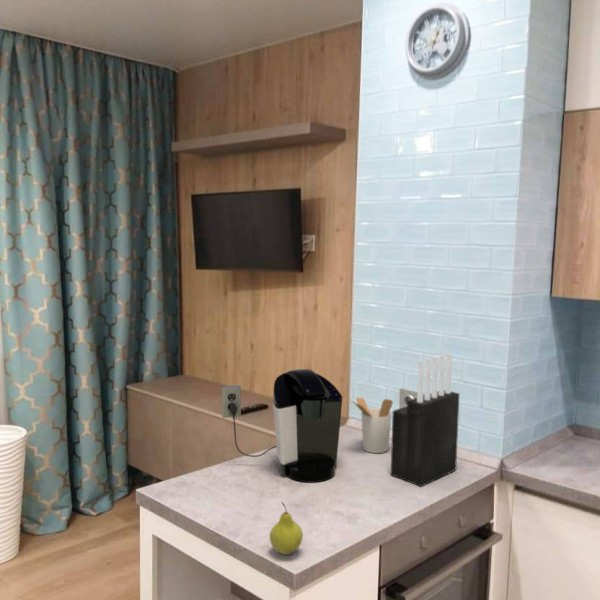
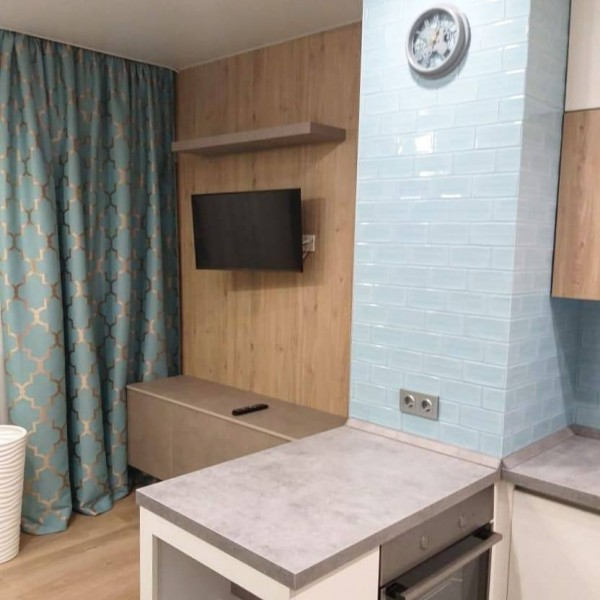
- fruit [269,501,304,556]
- utensil holder [350,396,394,454]
- coffee maker [221,368,343,483]
- knife block [390,352,461,488]
